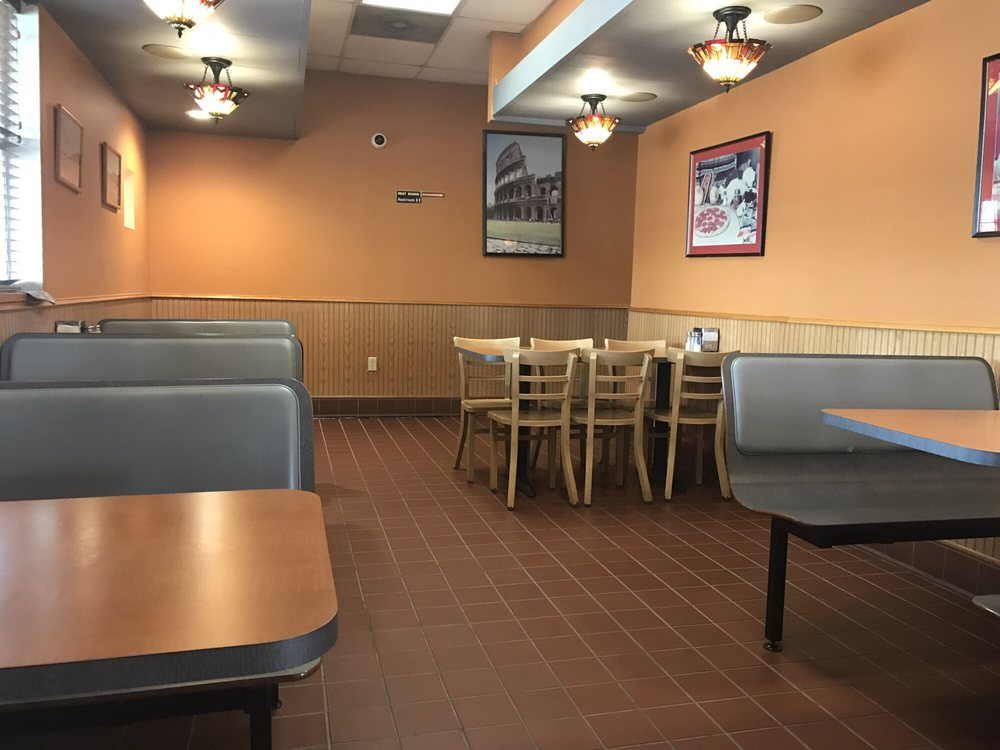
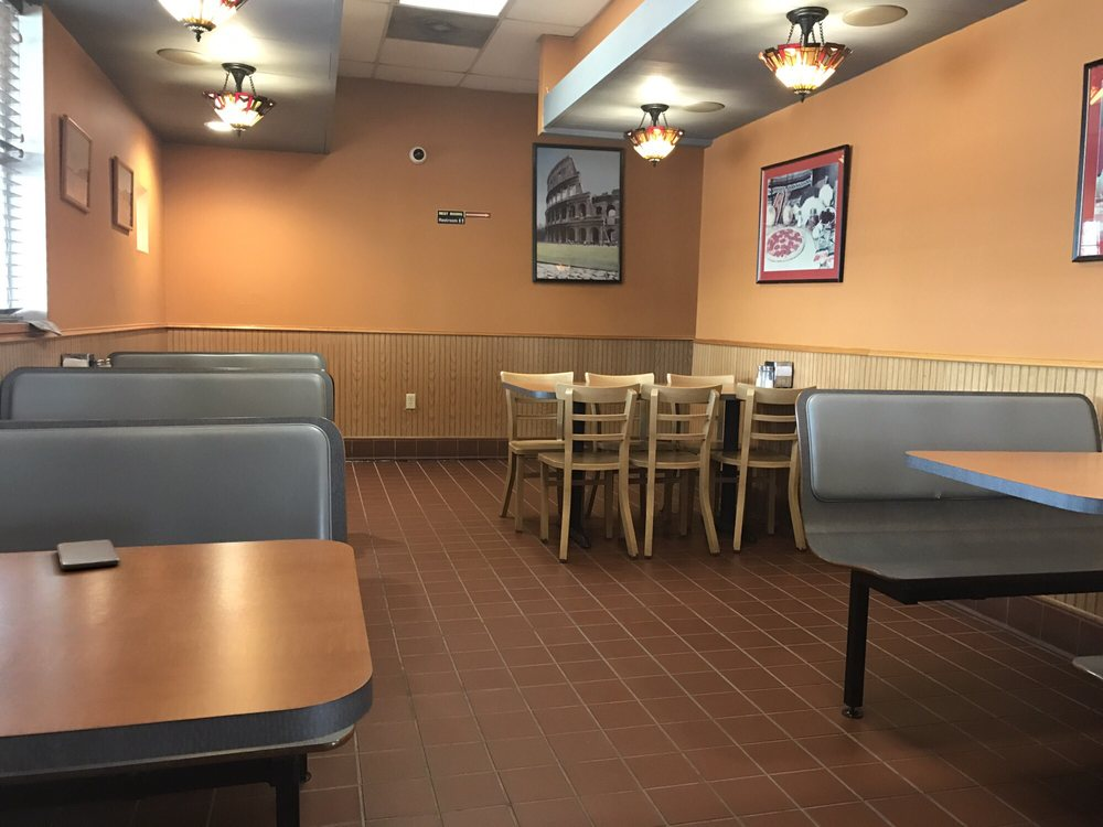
+ smartphone [56,539,121,571]
